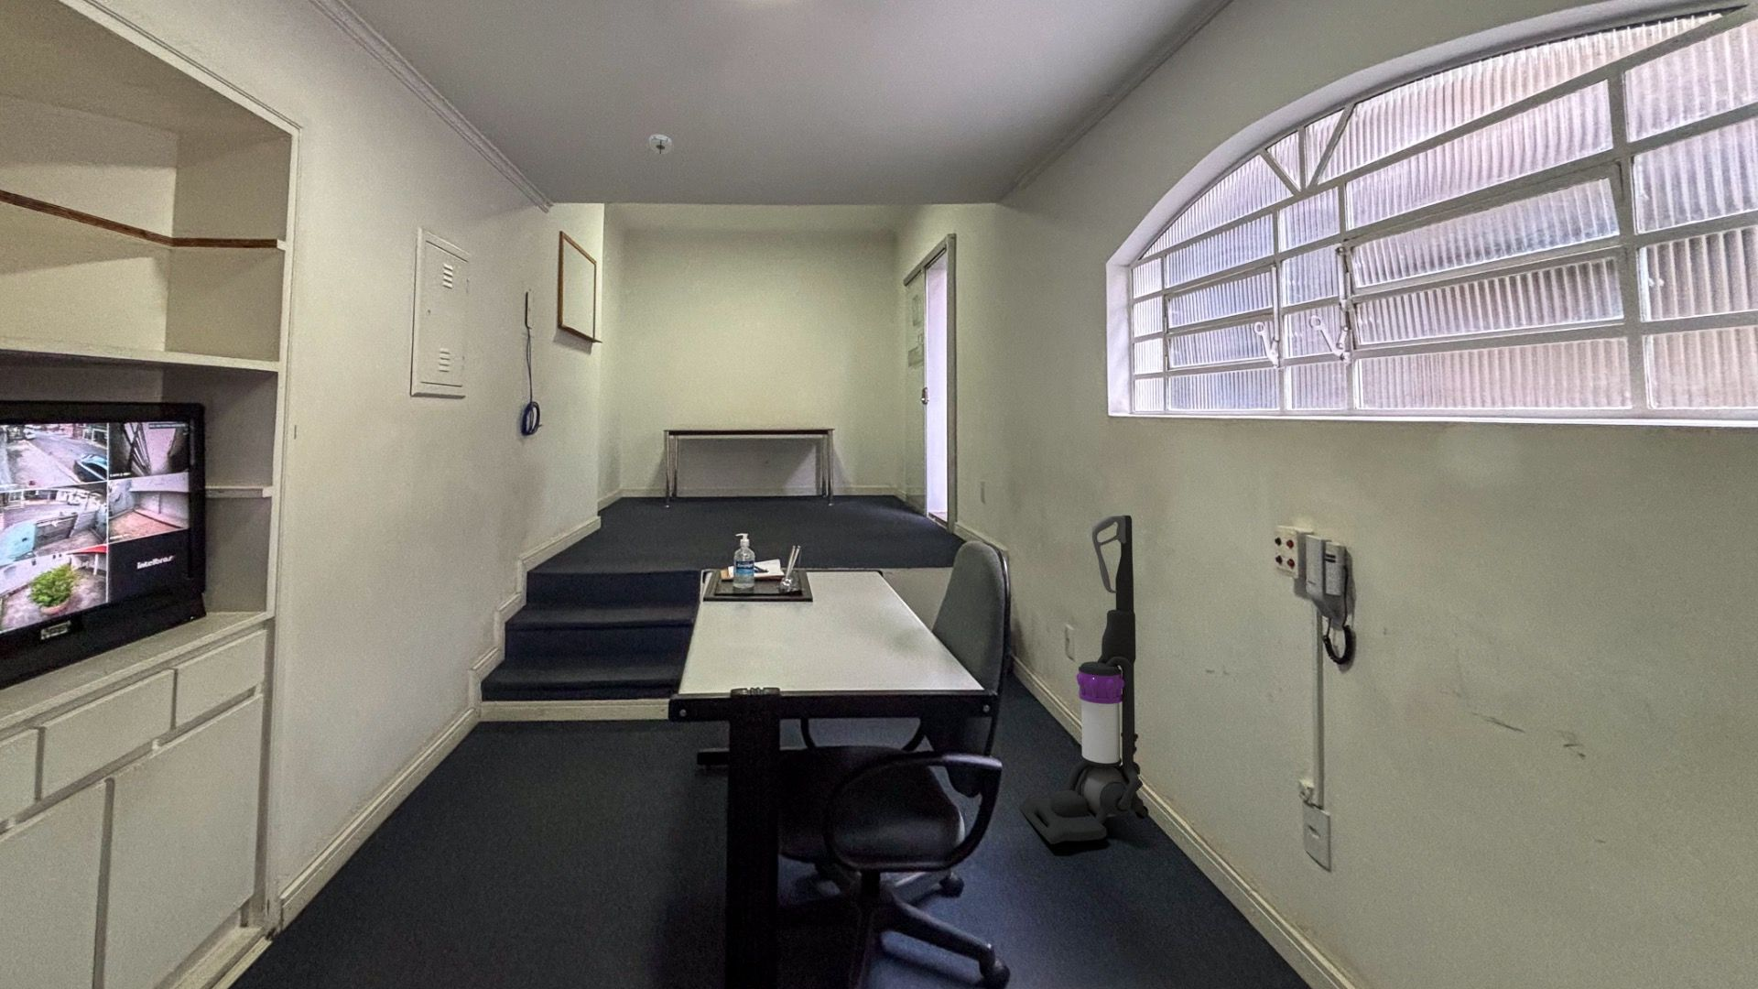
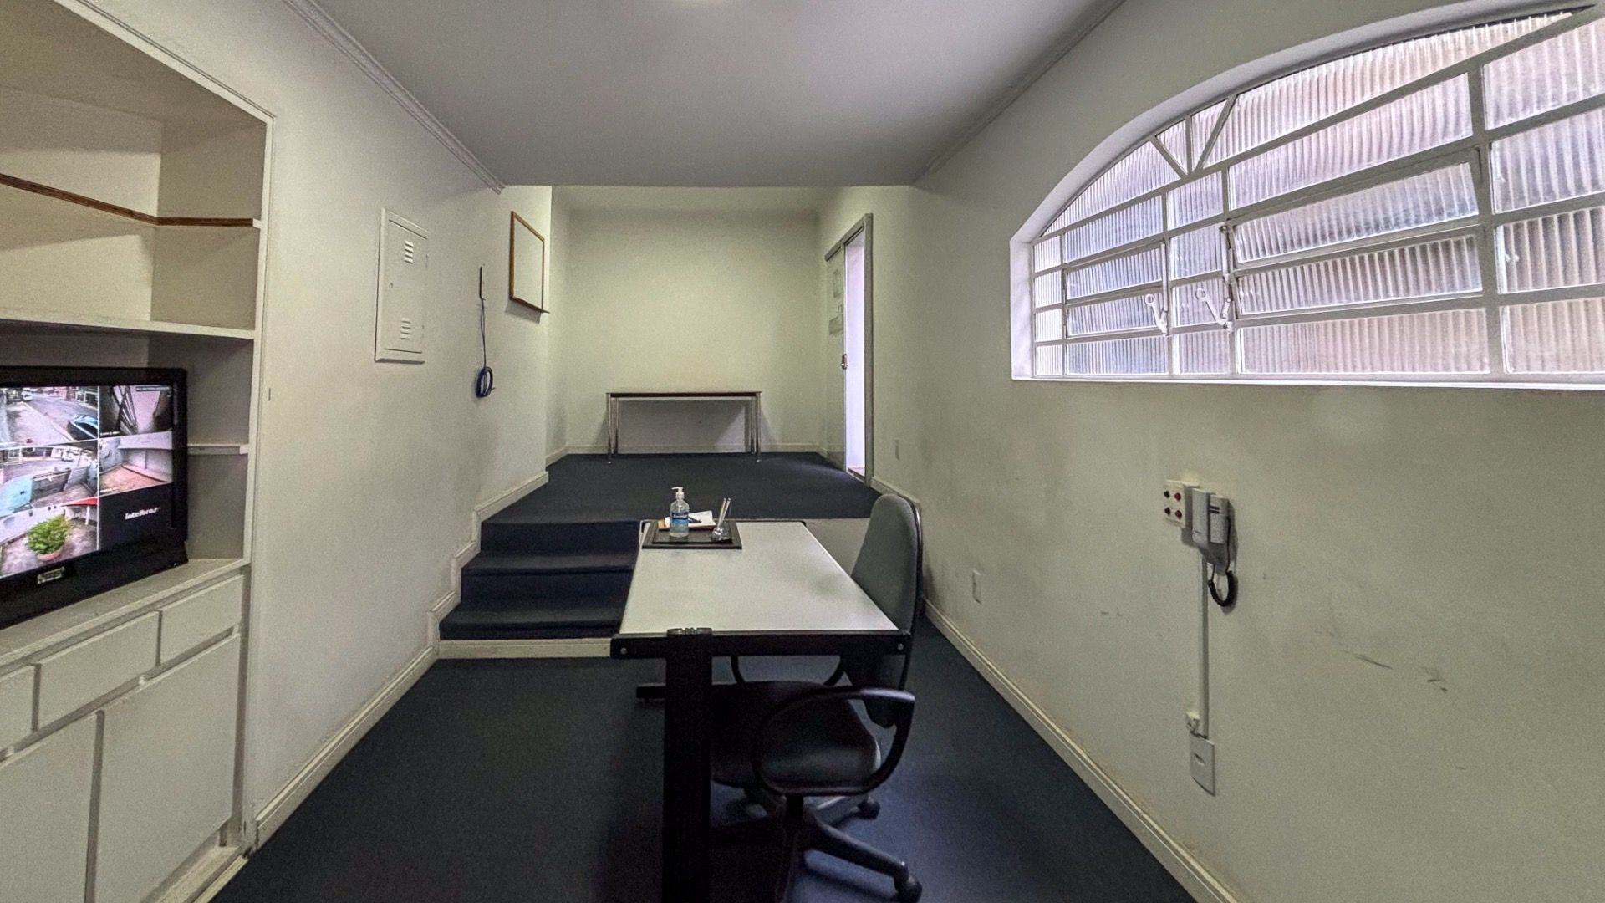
- vacuum cleaner [1018,514,1149,845]
- smoke detector [645,134,676,155]
